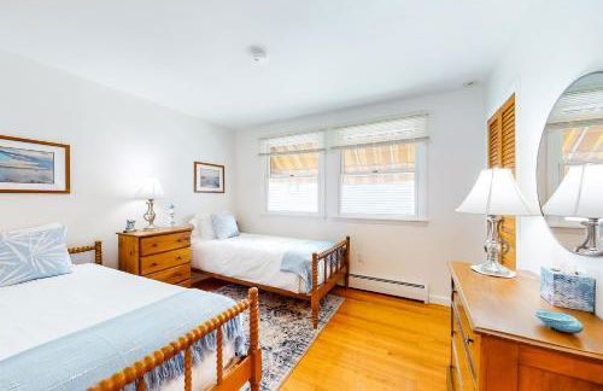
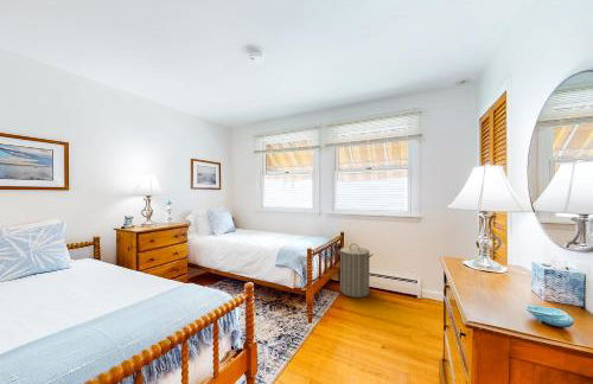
+ laundry hamper [337,243,375,299]
